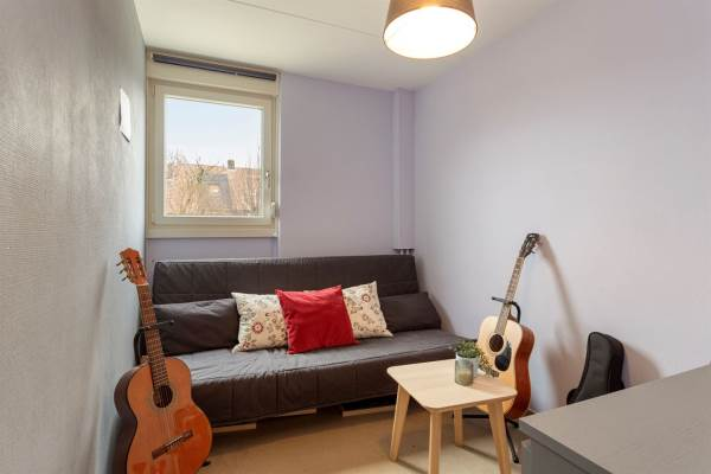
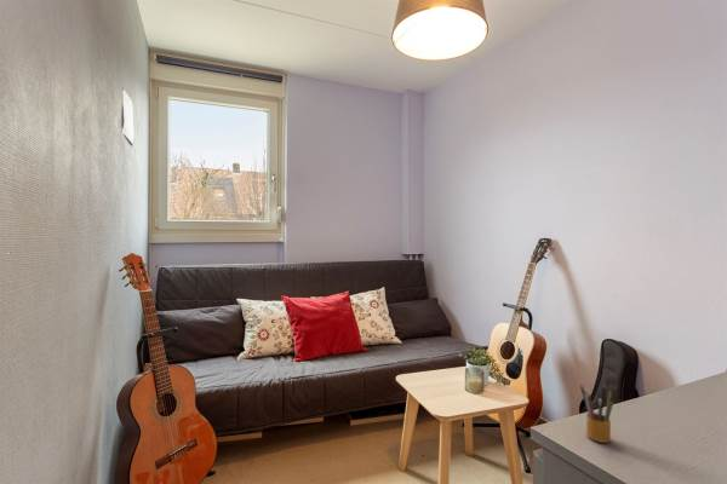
+ pencil box [579,382,614,444]
